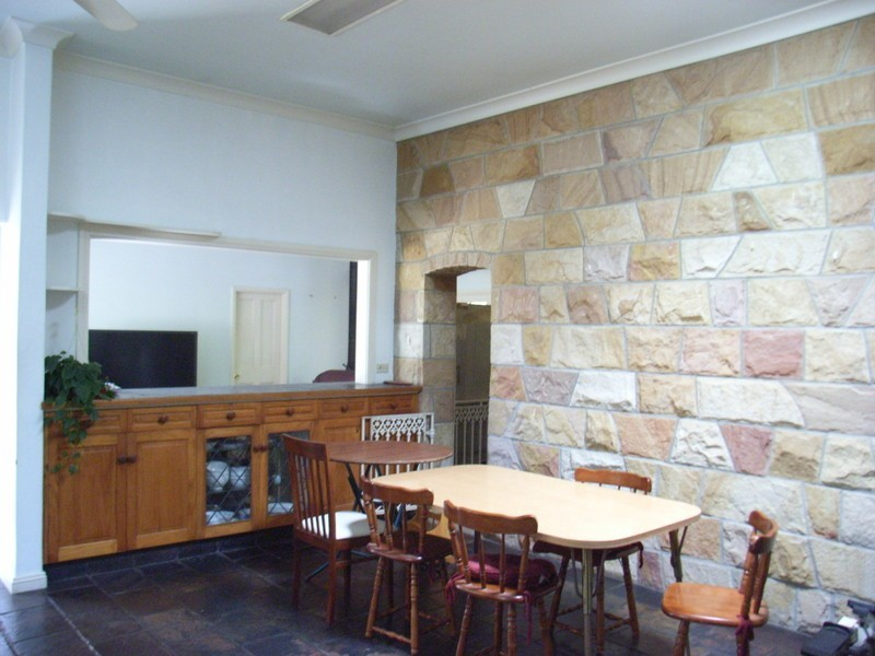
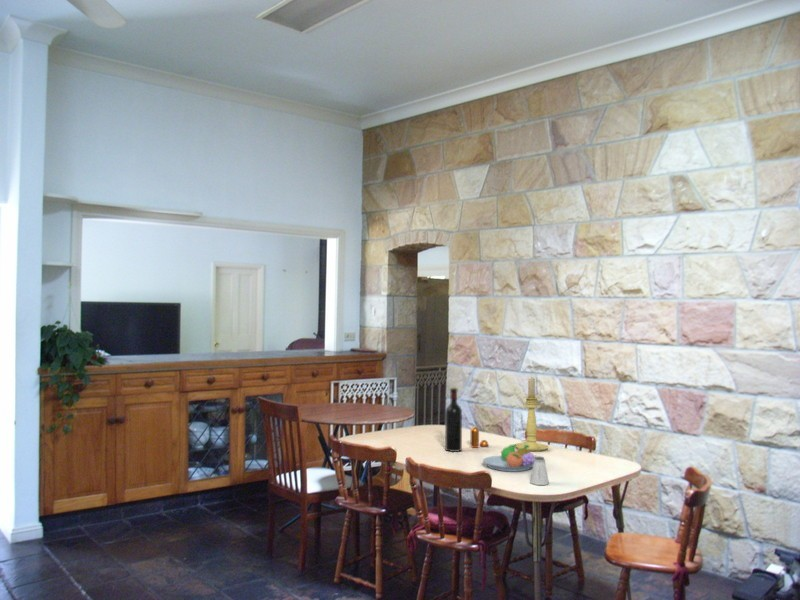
+ saltshaker [529,455,550,486]
+ fruit bowl [482,443,537,472]
+ wine bottle [444,387,463,453]
+ candle holder [514,376,550,452]
+ pepper shaker [469,426,489,449]
